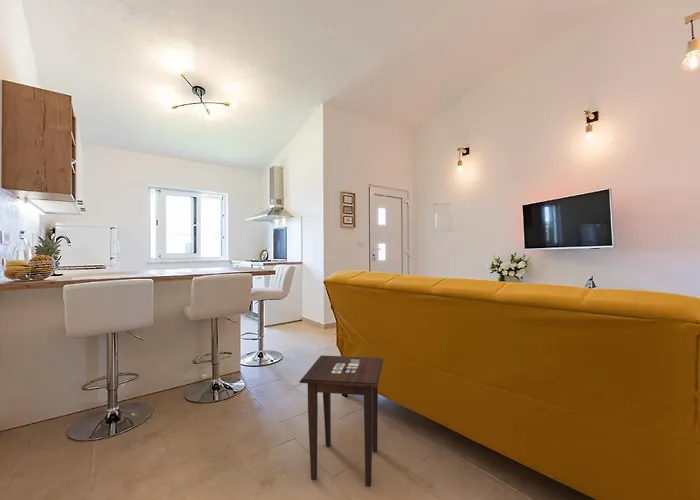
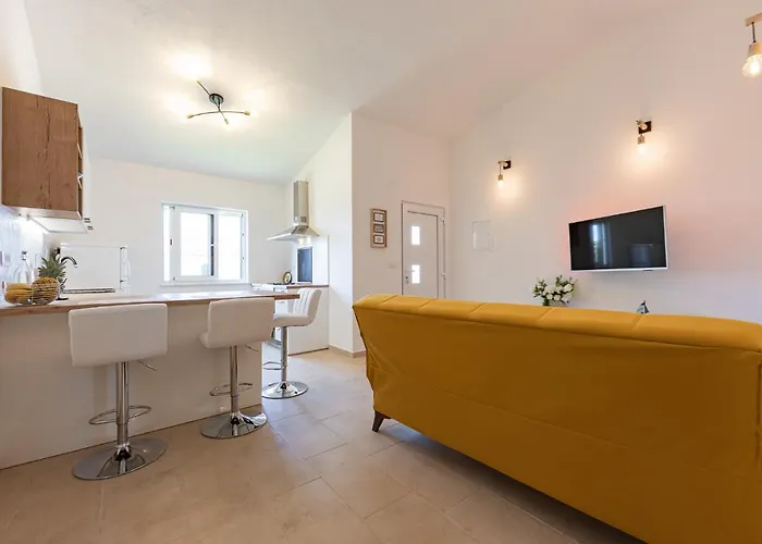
- side table [298,354,384,488]
